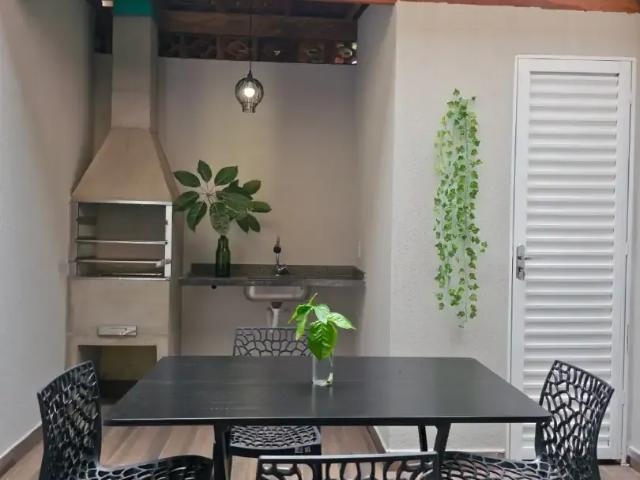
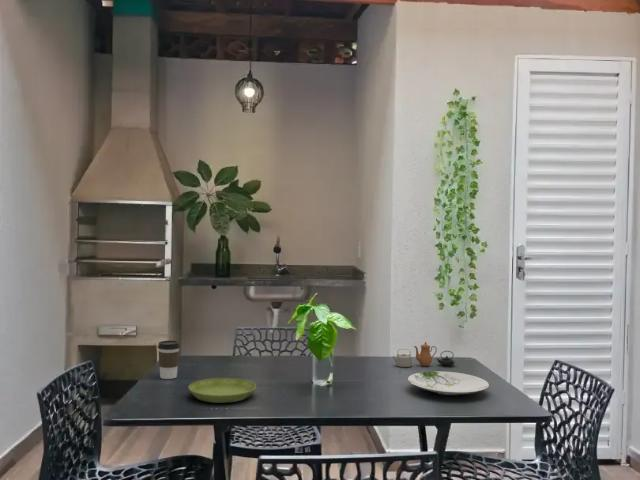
+ teapot [392,341,456,368]
+ saucer [188,377,257,404]
+ coffee cup [157,340,181,380]
+ plate [407,370,490,397]
